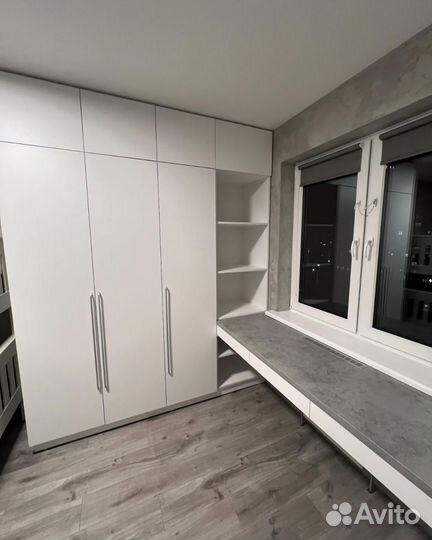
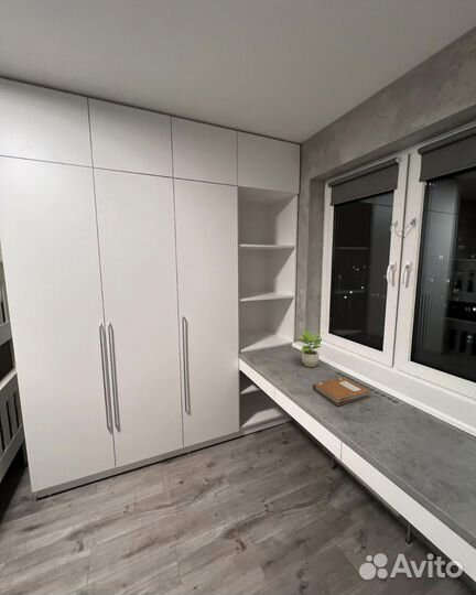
+ potted plant [295,329,323,368]
+ notebook [312,377,370,407]
